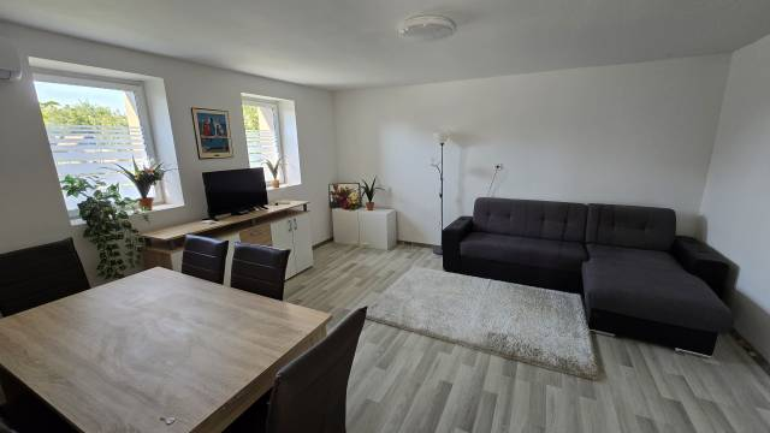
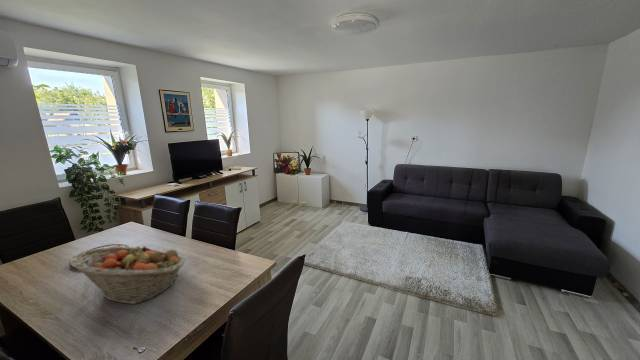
+ fruit basket [69,245,186,305]
+ dish [69,243,130,267]
